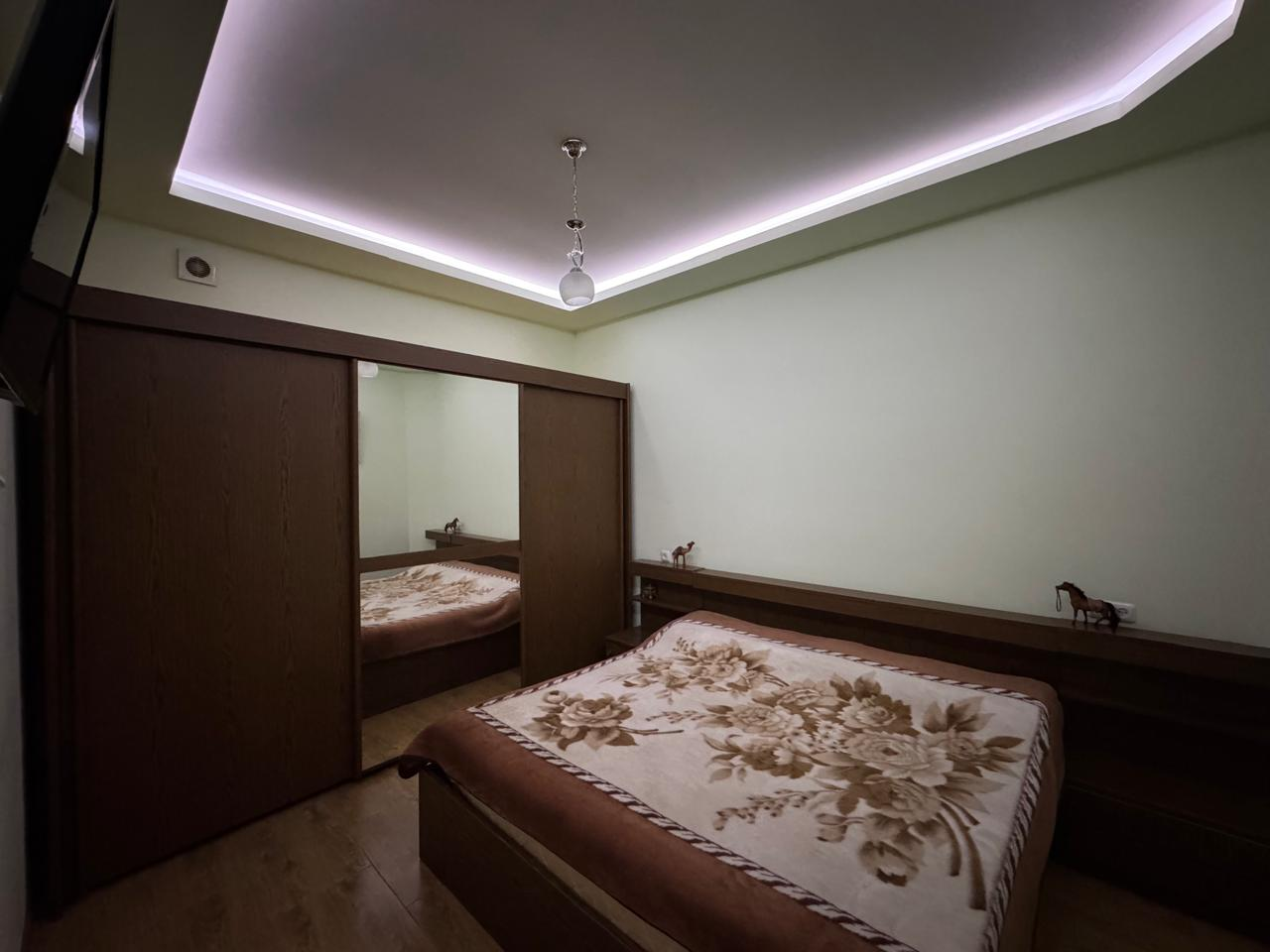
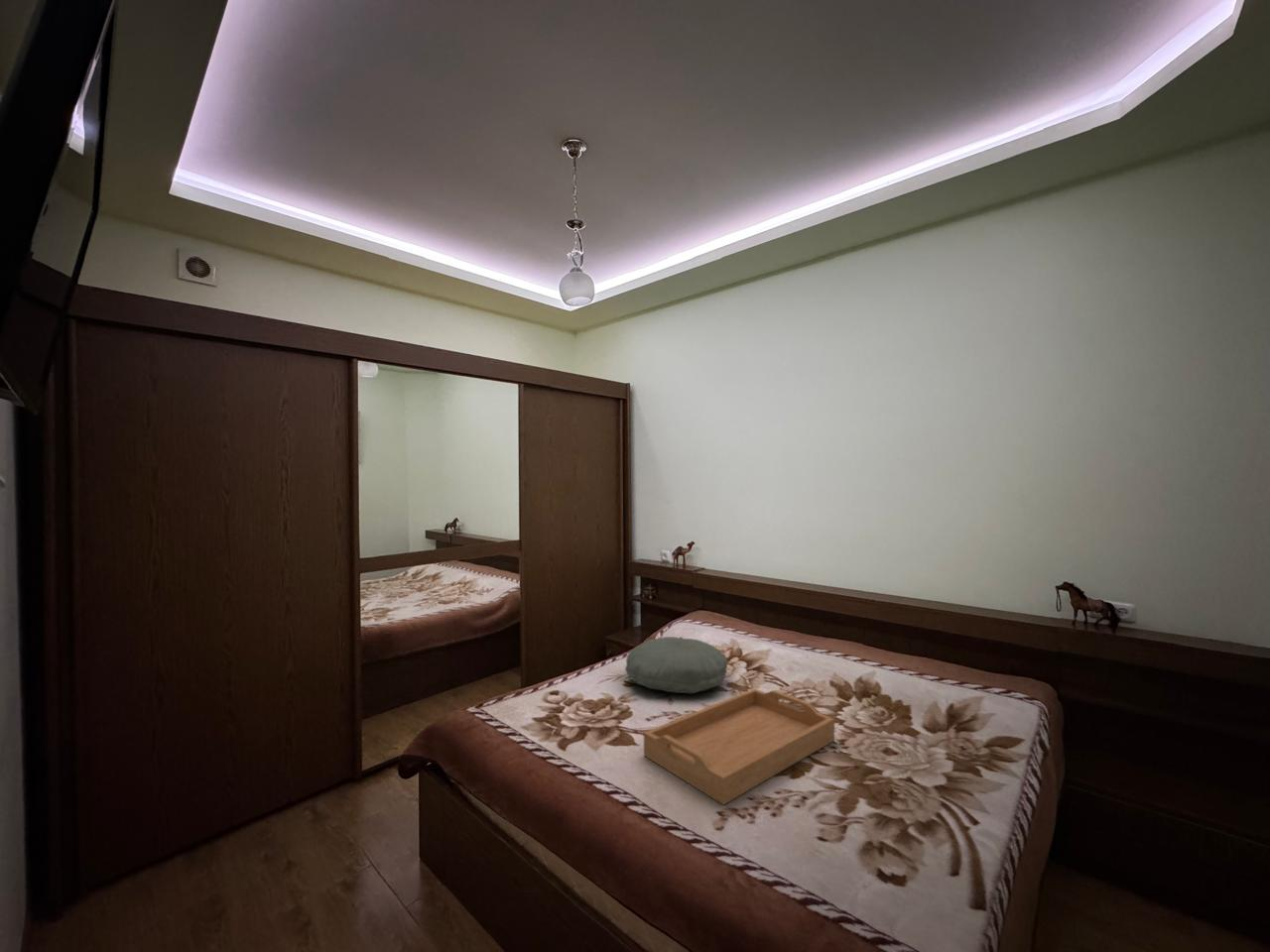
+ serving tray [643,687,835,806]
+ pillow [624,636,728,694]
